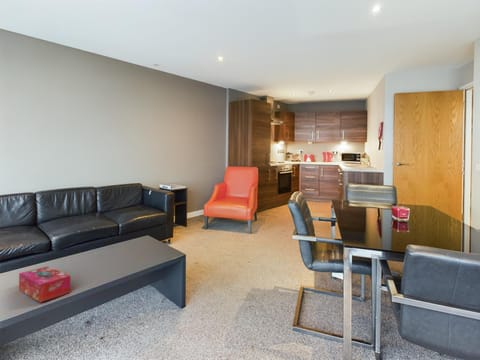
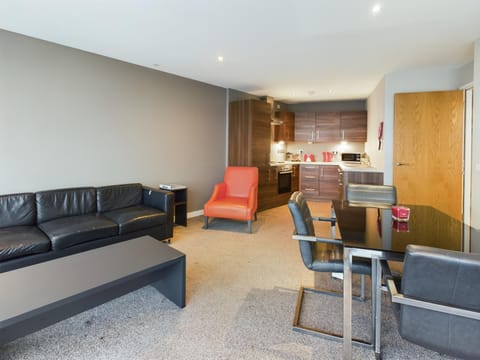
- tissue box [18,265,71,303]
